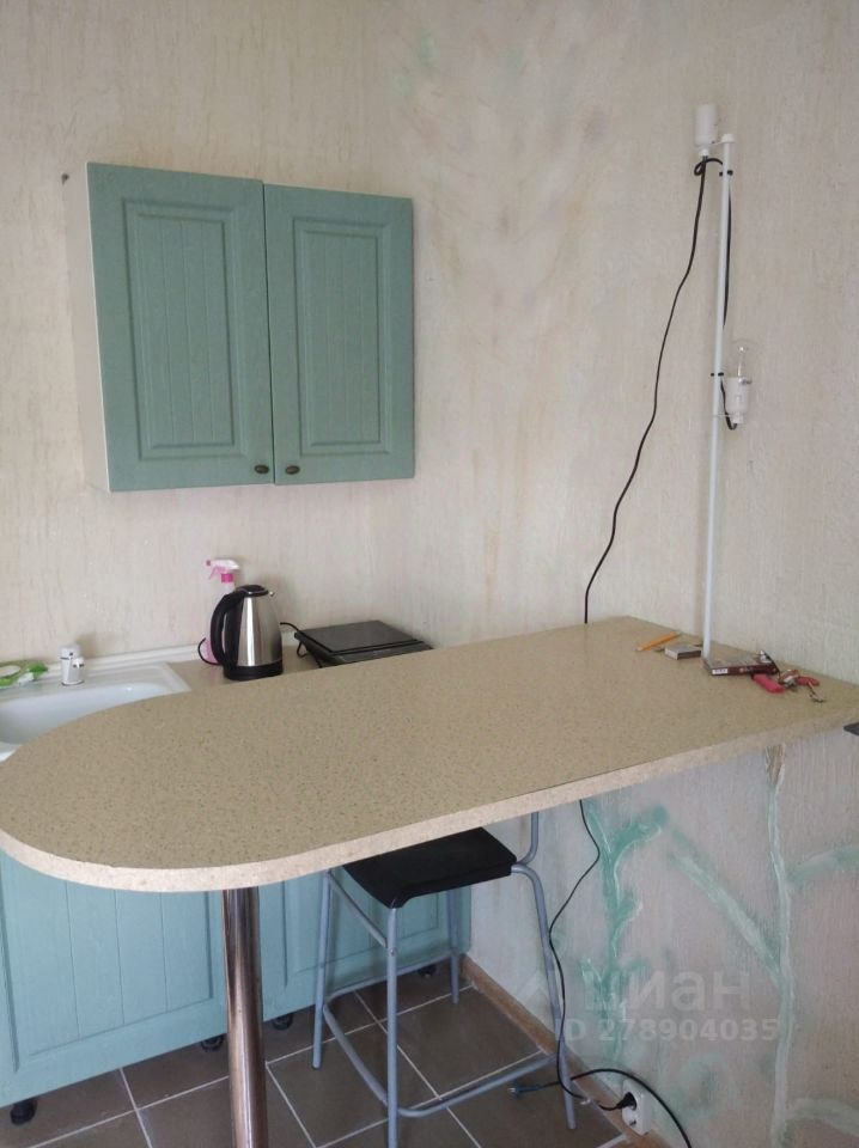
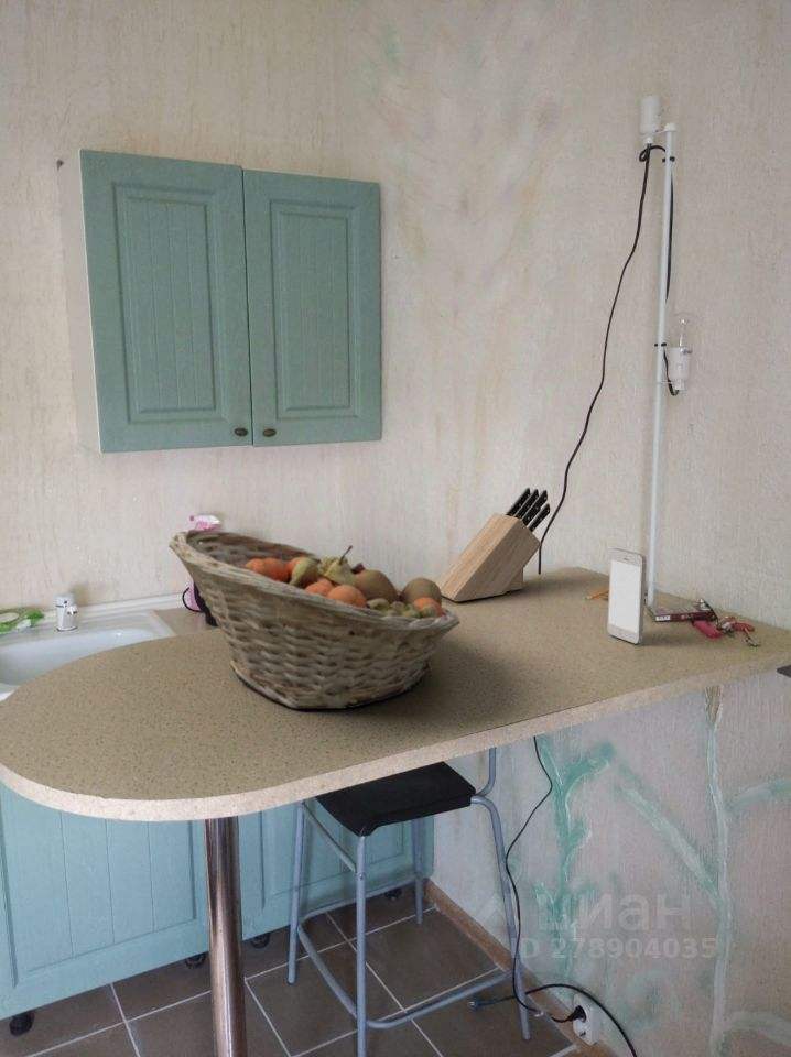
+ smartphone [606,547,648,645]
+ knife block [435,487,551,603]
+ fruit basket [167,528,462,710]
